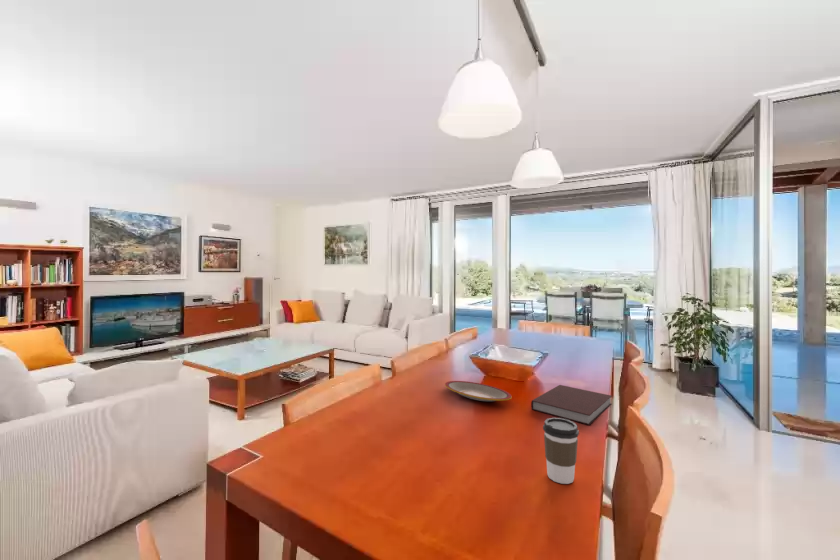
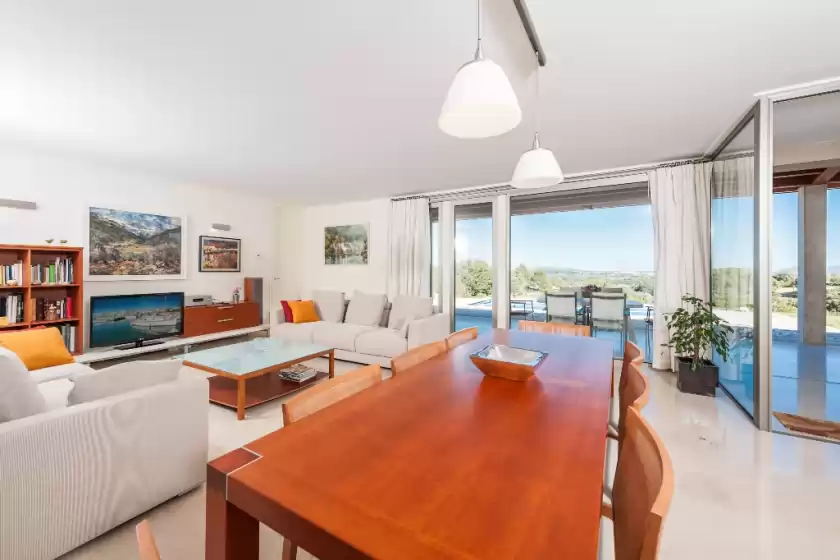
- plate [444,380,513,402]
- coffee cup [542,417,580,485]
- notebook [530,384,613,426]
